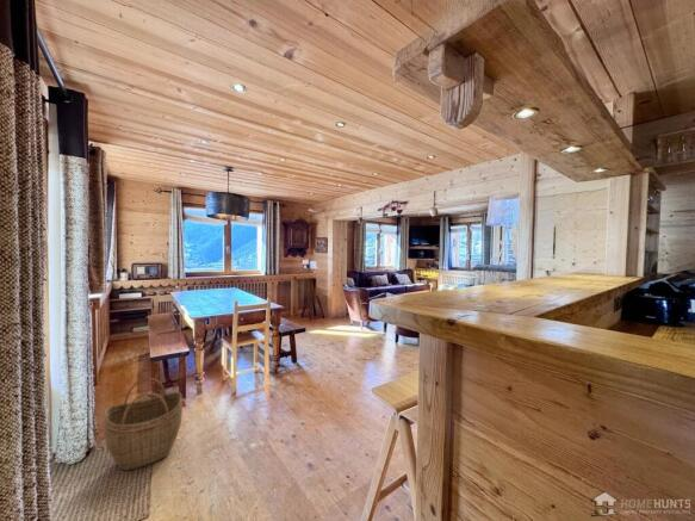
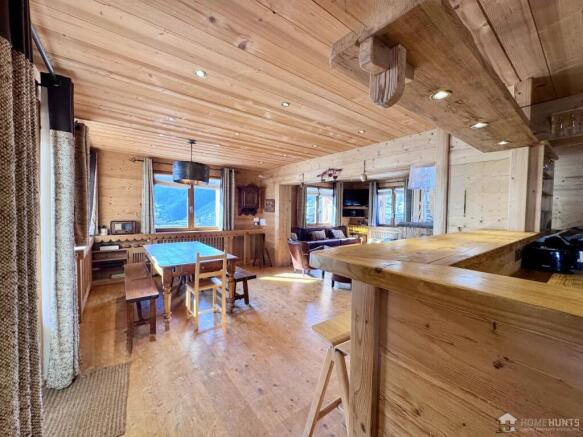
- woven basket [103,377,184,472]
